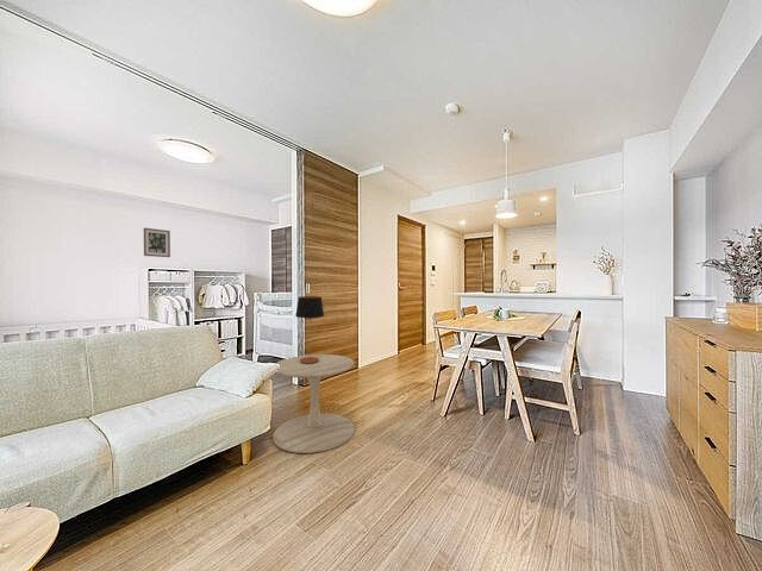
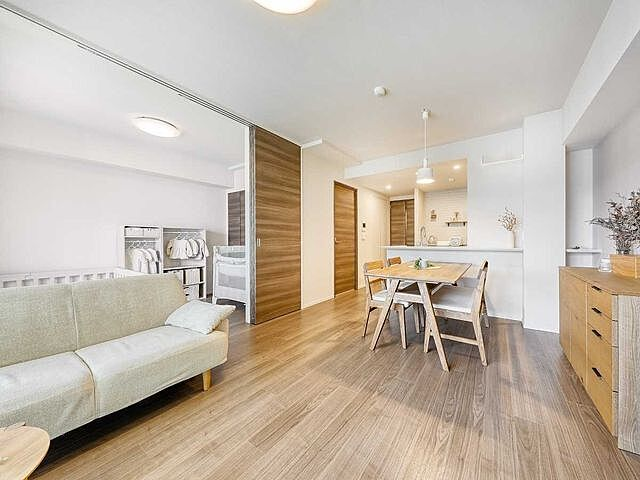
- side table [271,353,356,454]
- wall art [143,227,171,258]
- table lamp [294,295,325,363]
